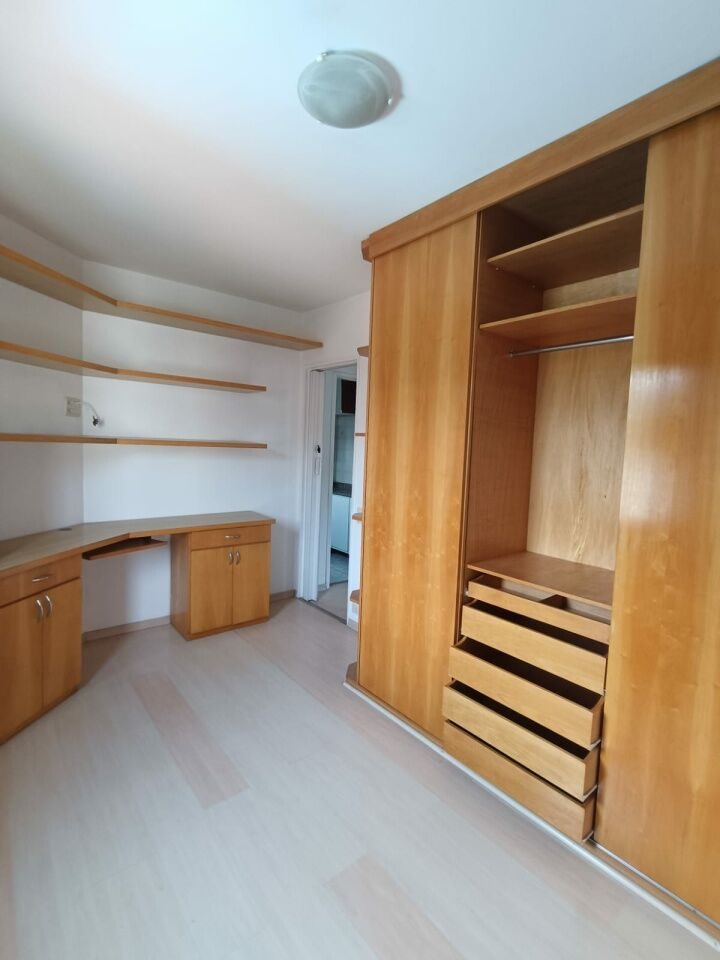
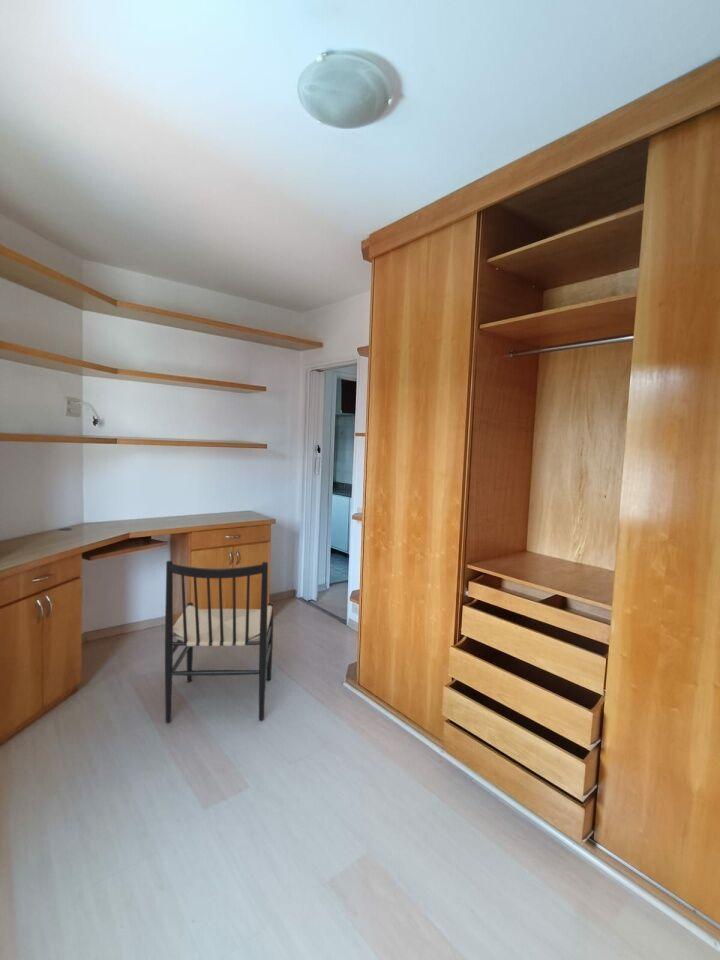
+ chair [164,560,274,723]
